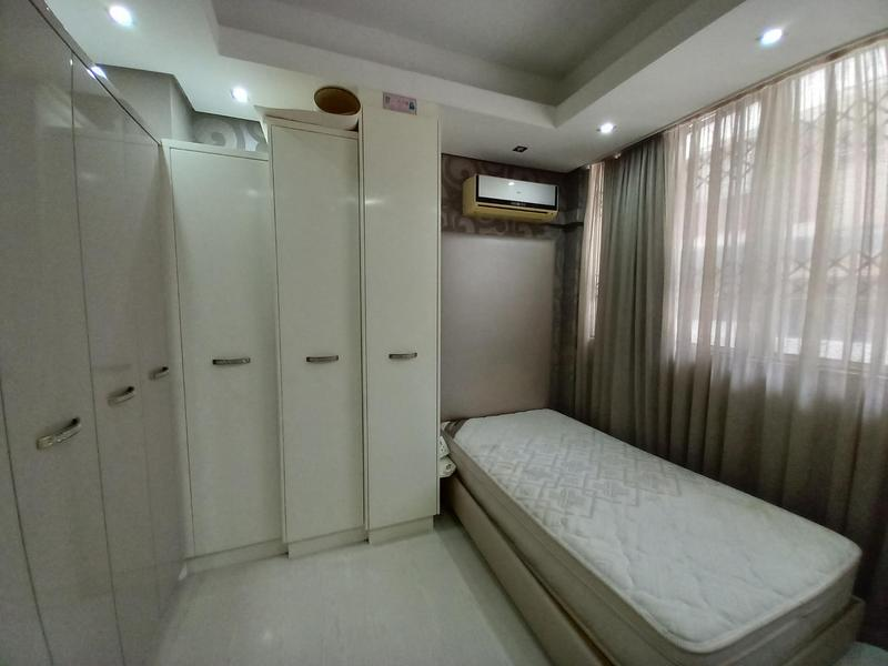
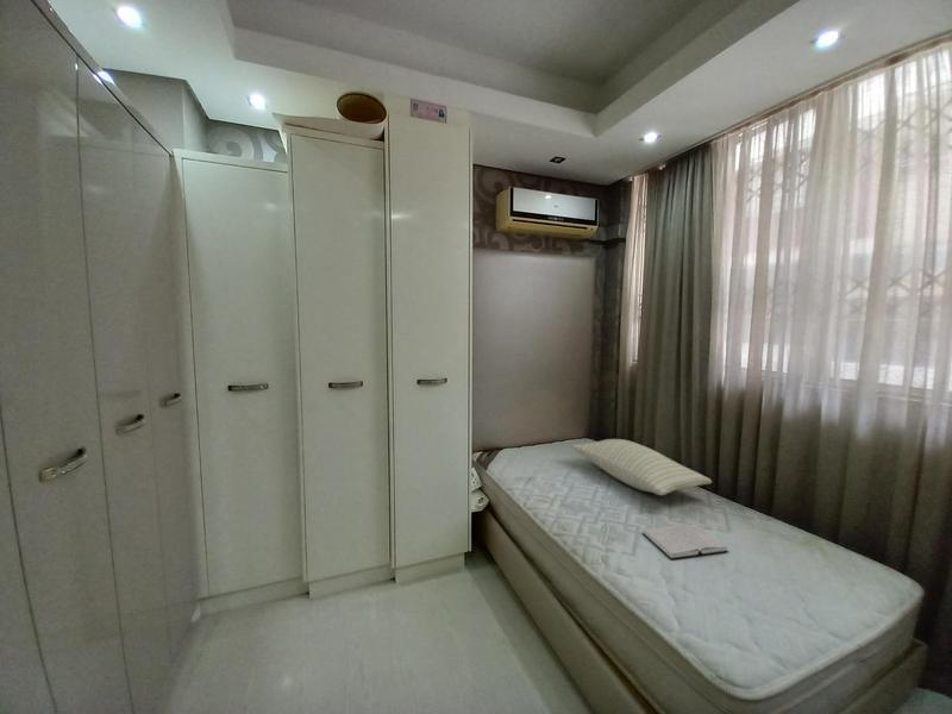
+ pillow [571,438,713,496]
+ hardback book [641,522,729,560]
